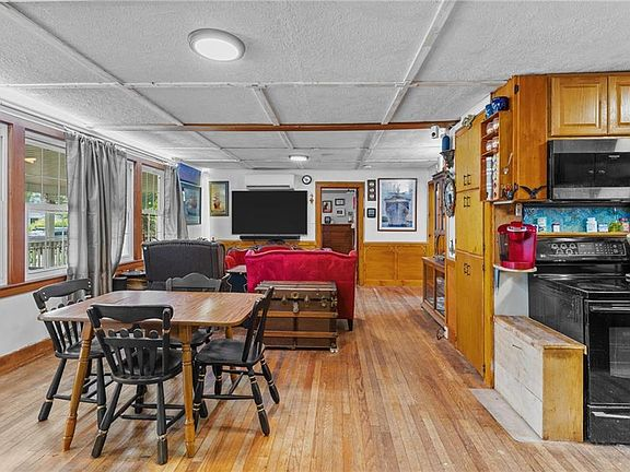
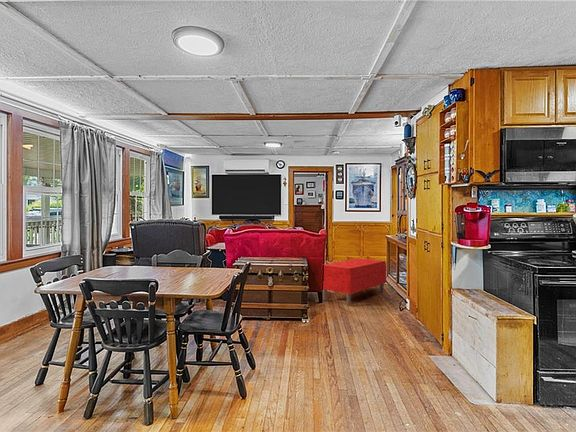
+ bench [322,257,387,306]
